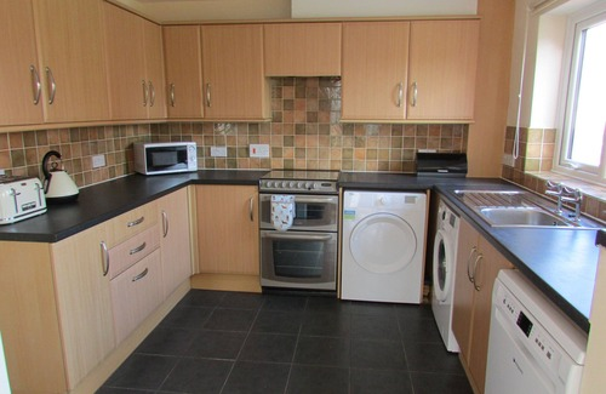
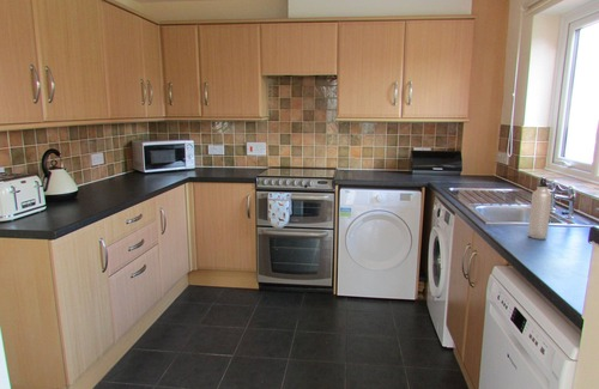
+ water bottle [527,176,552,241]
